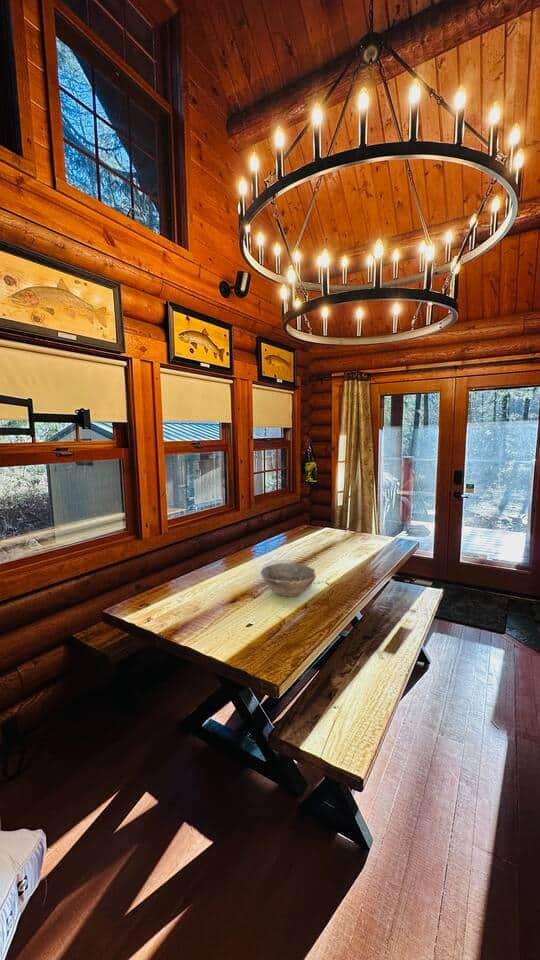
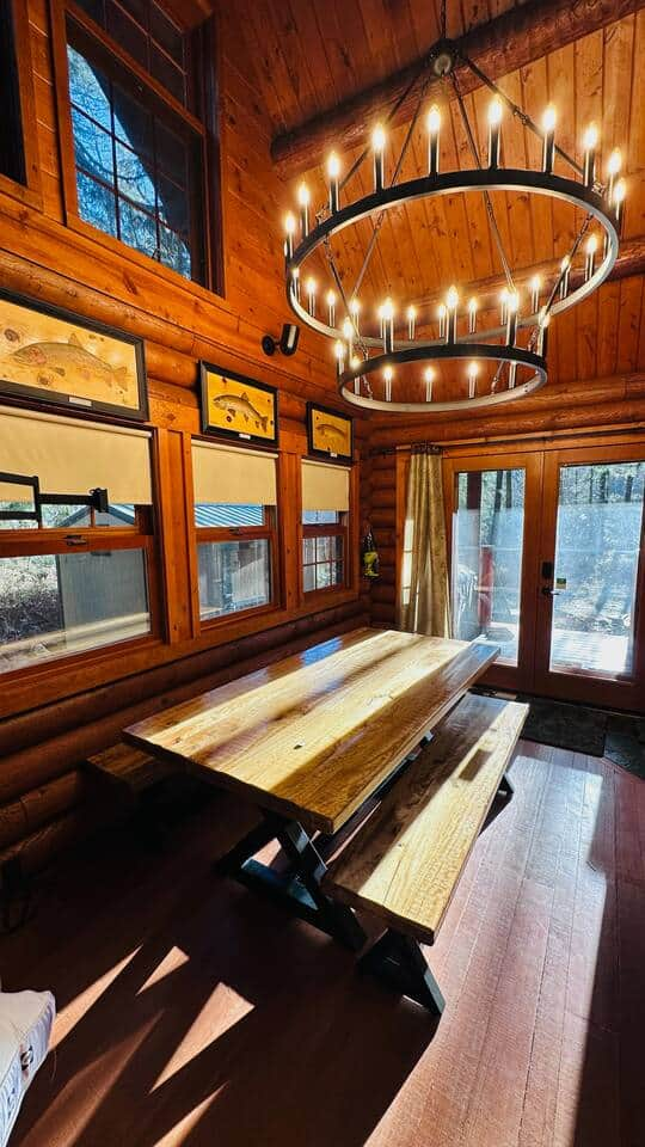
- bowl [260,562,317,597]
